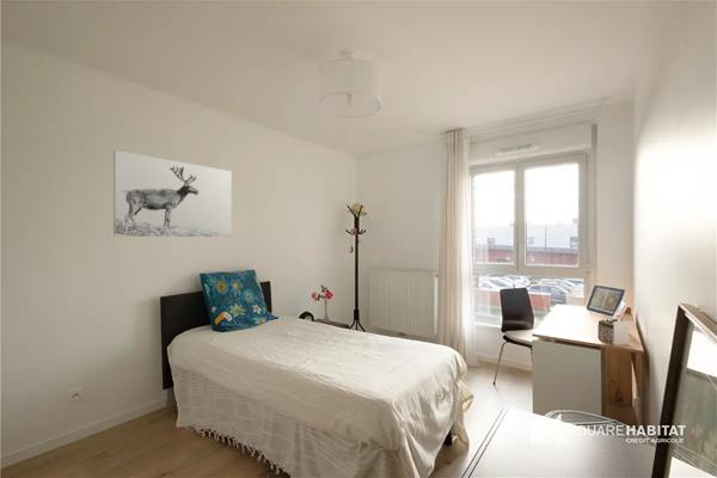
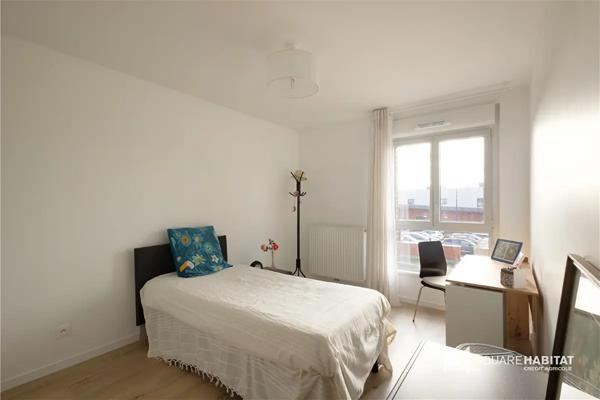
- wall art [112,149,233,238]
